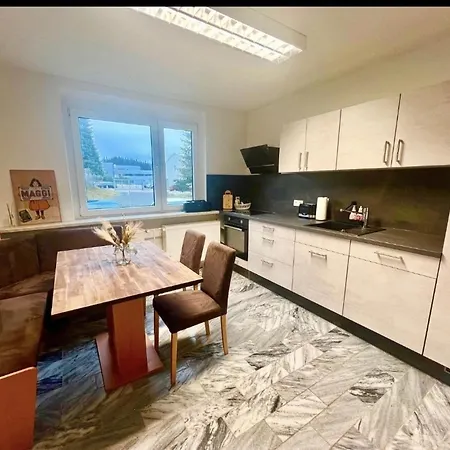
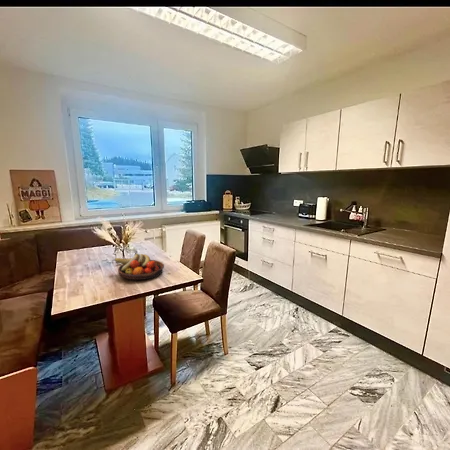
+ fruit bowl [114,252,165,281]
